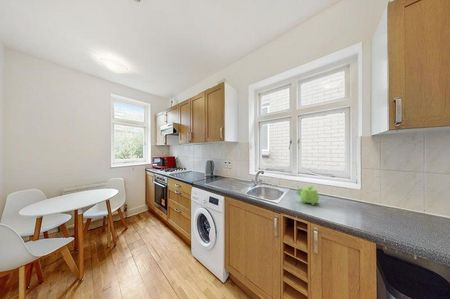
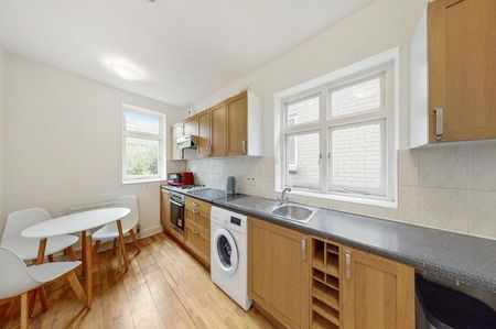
- teapot [296,184,320,206]
